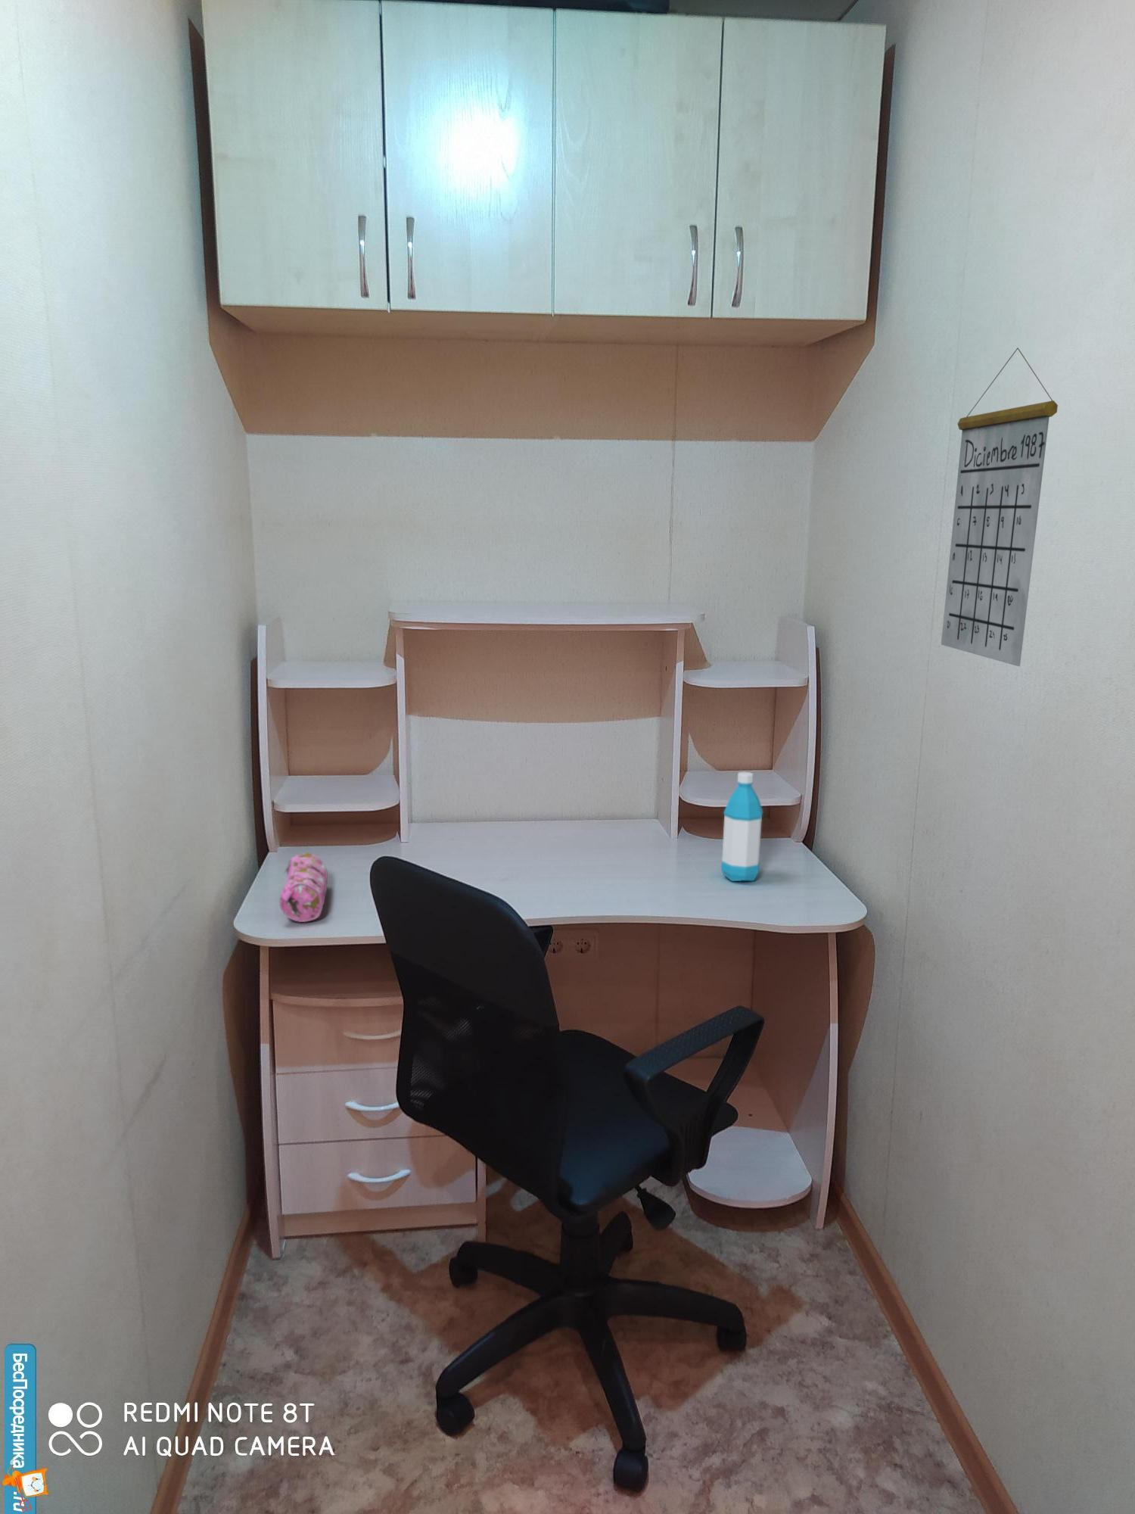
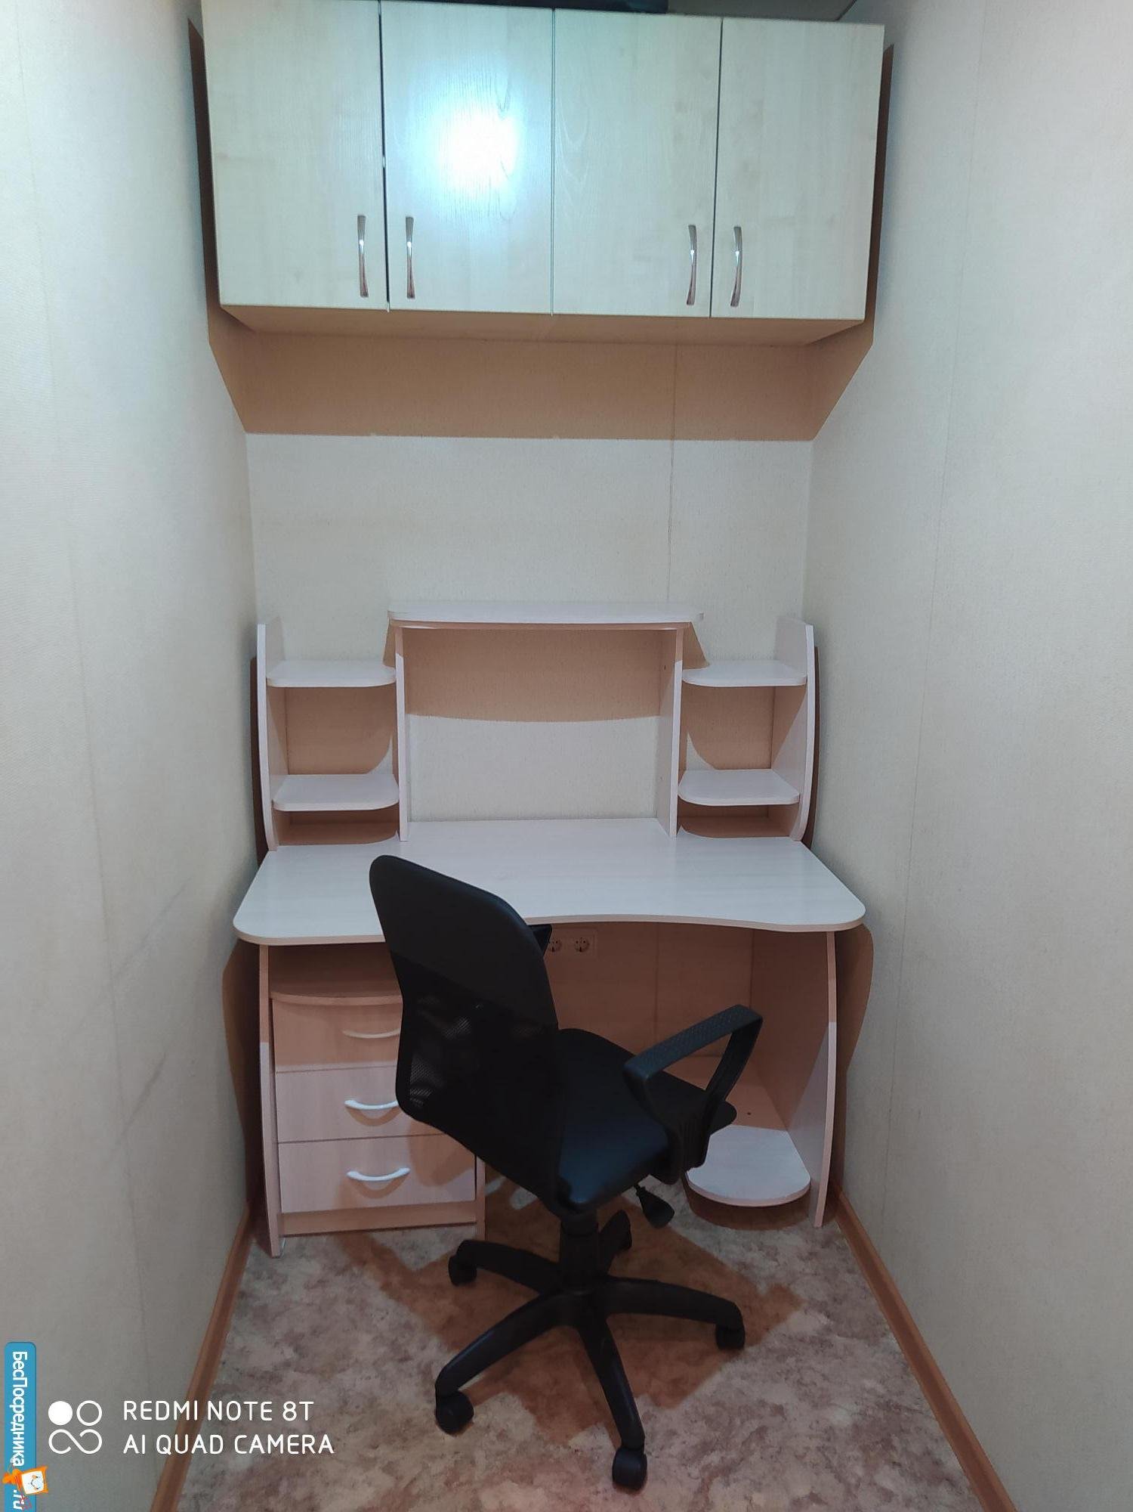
- pencil case [279,852,328,923]
- water bottle [720,771,763,882]
- calendar [941,347,1059,666]
